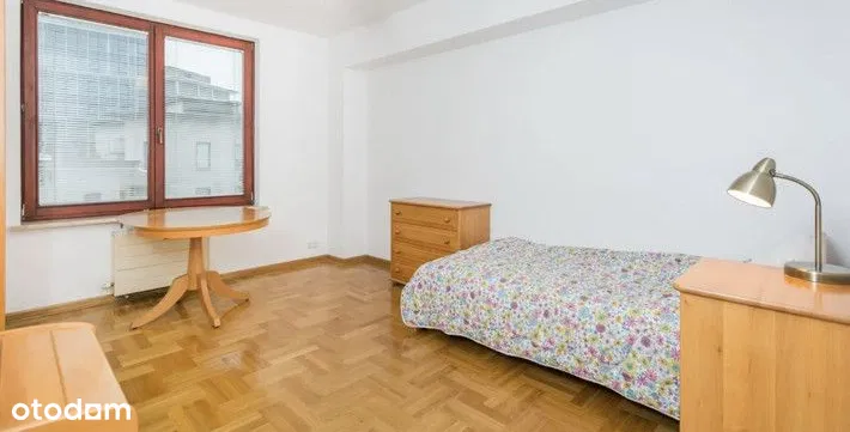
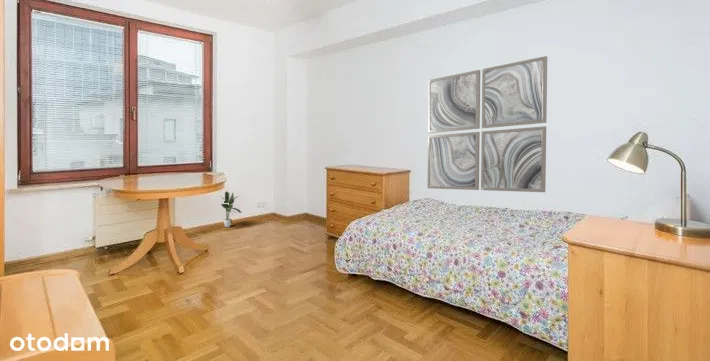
+ wall art [427,55,548,193]
+ potted plant [220,191,243,228]
